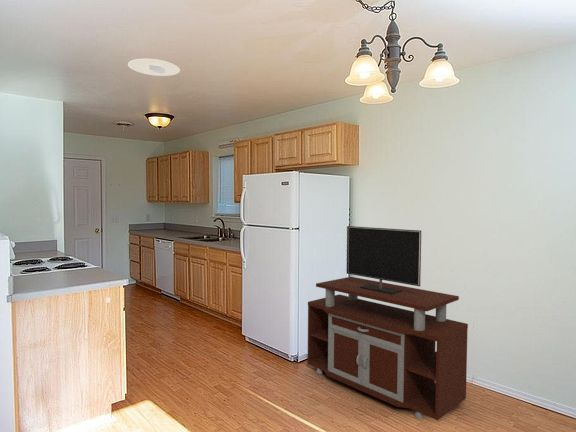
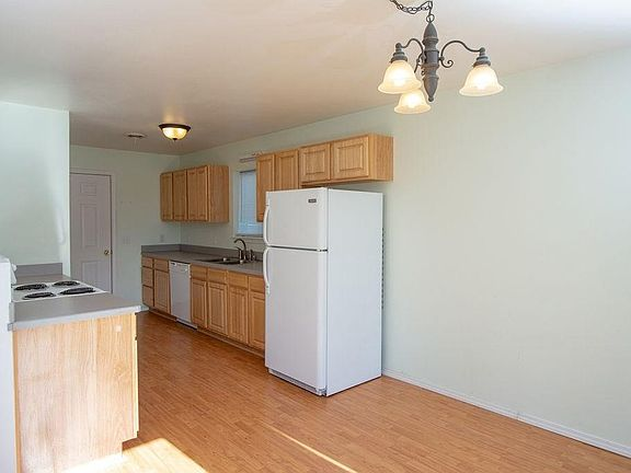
- tv stand [307,225,469,421]
- recessed light [127,58,181,77]
